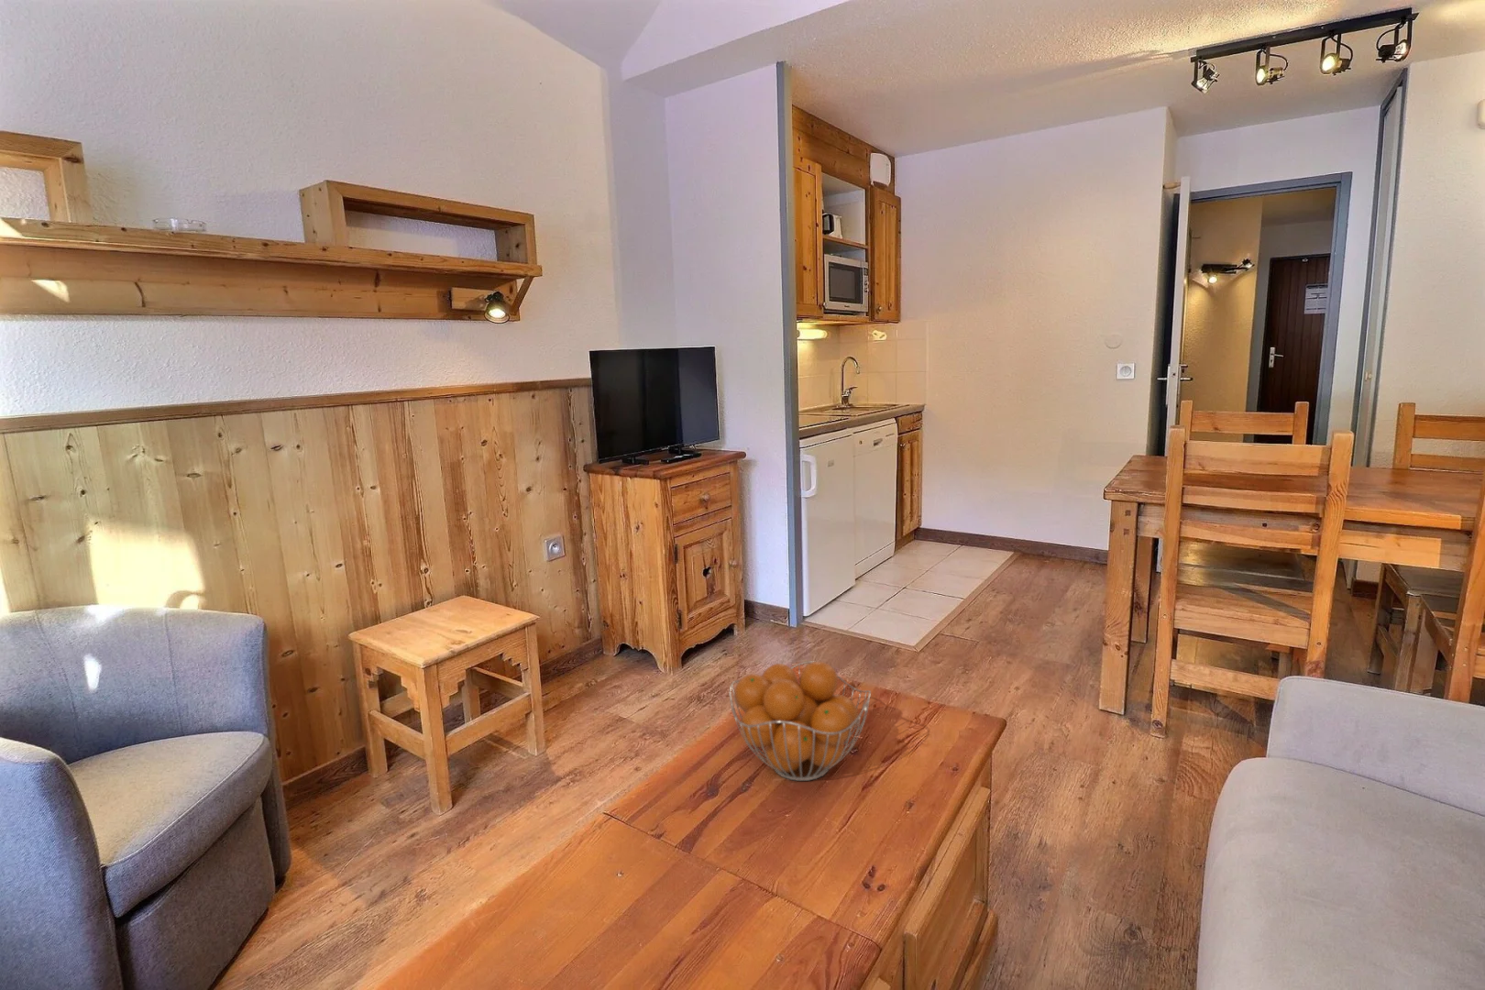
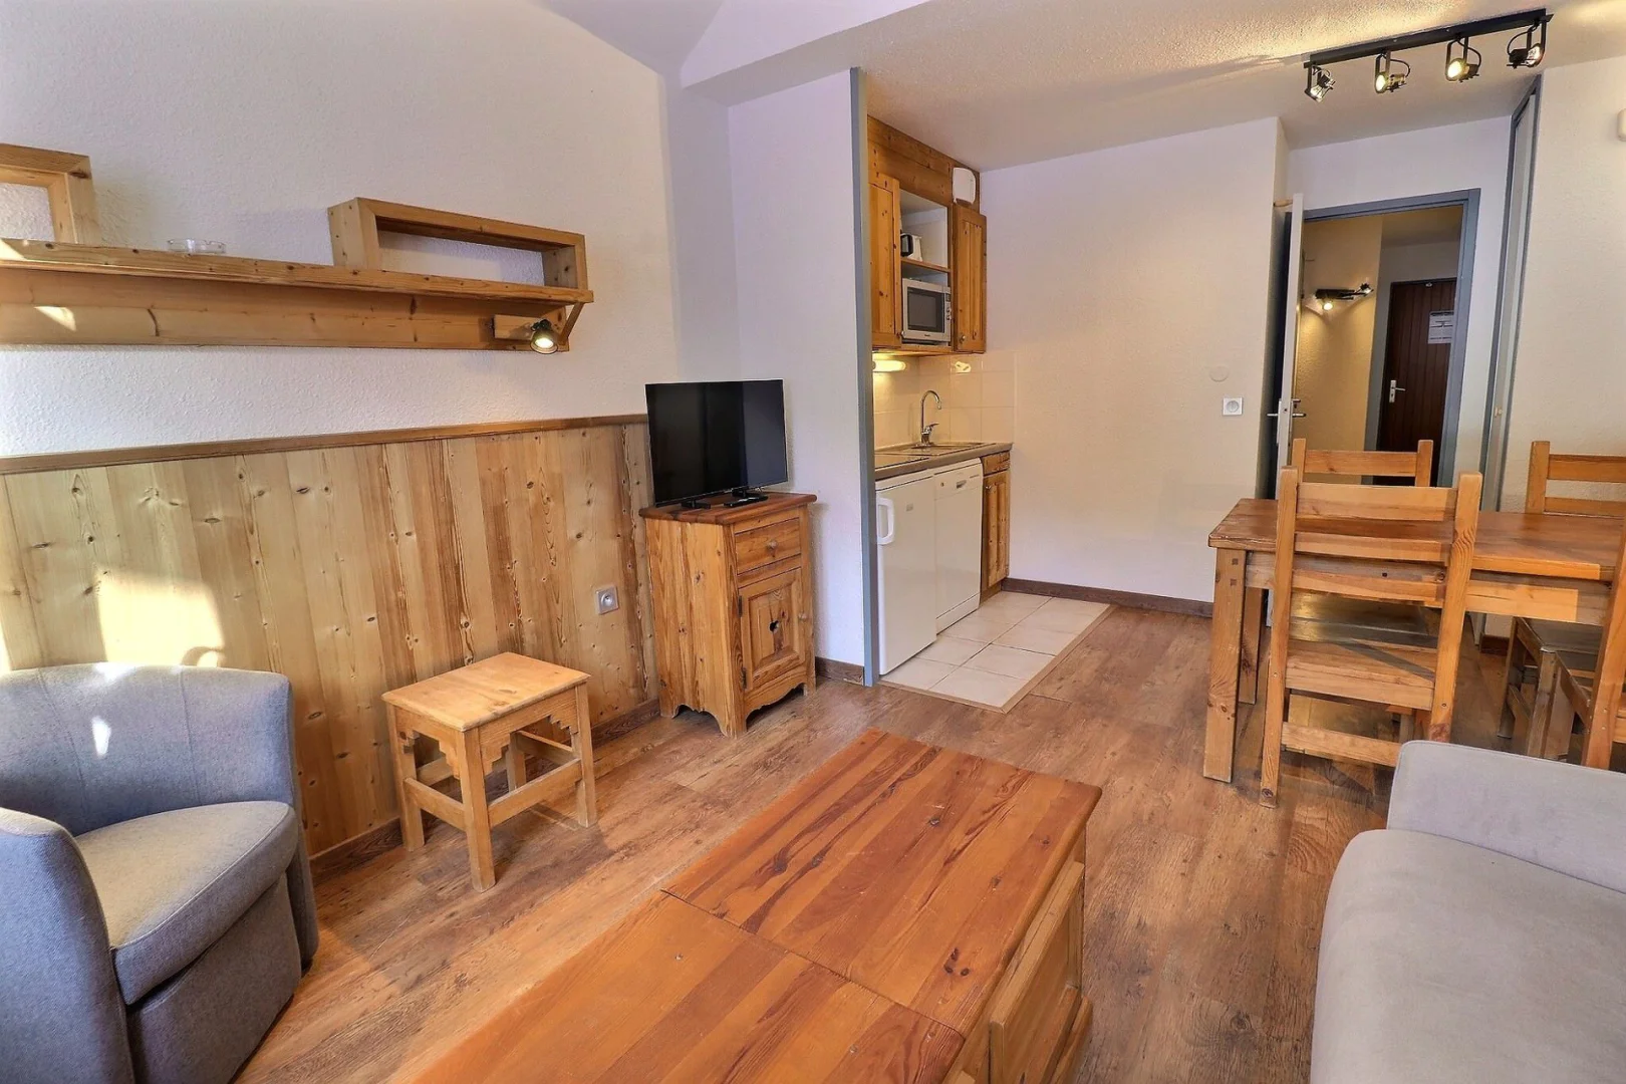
- fruit basket [728,660,872,782]
